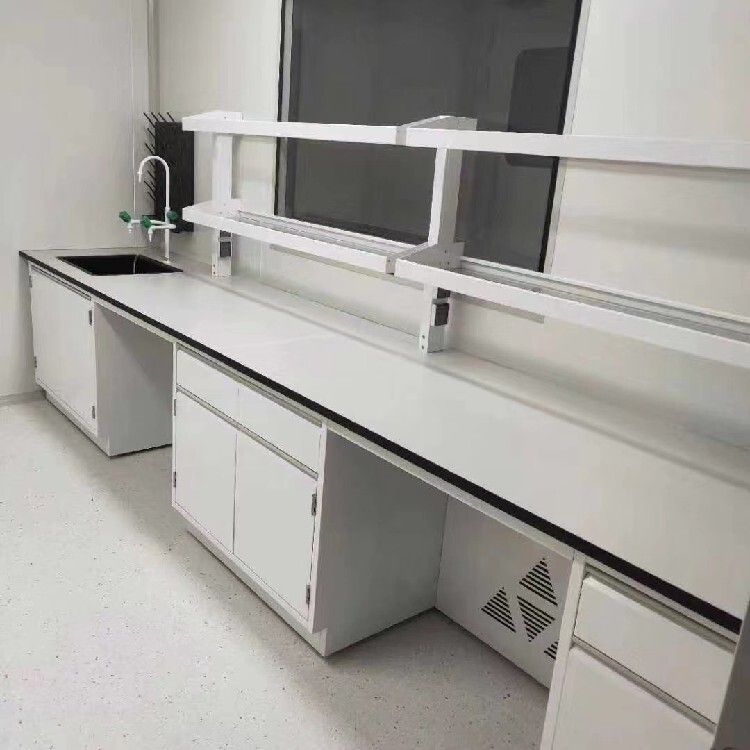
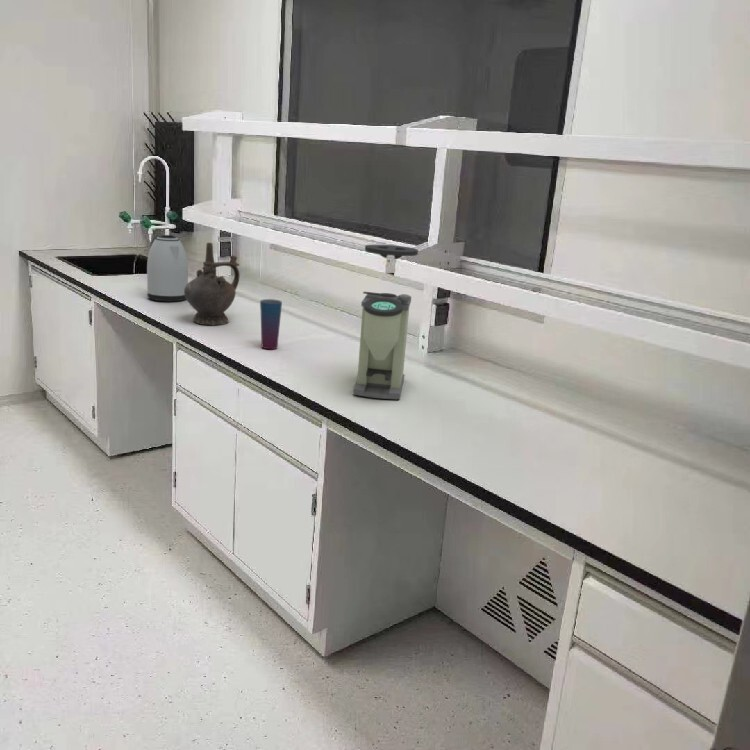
+ kettle [146,234,189,302]
+ coffee grinder [352,244,419,400]
+ ceremonial vessel [184,242,241,327]
+ cup [259,298,283,350]
